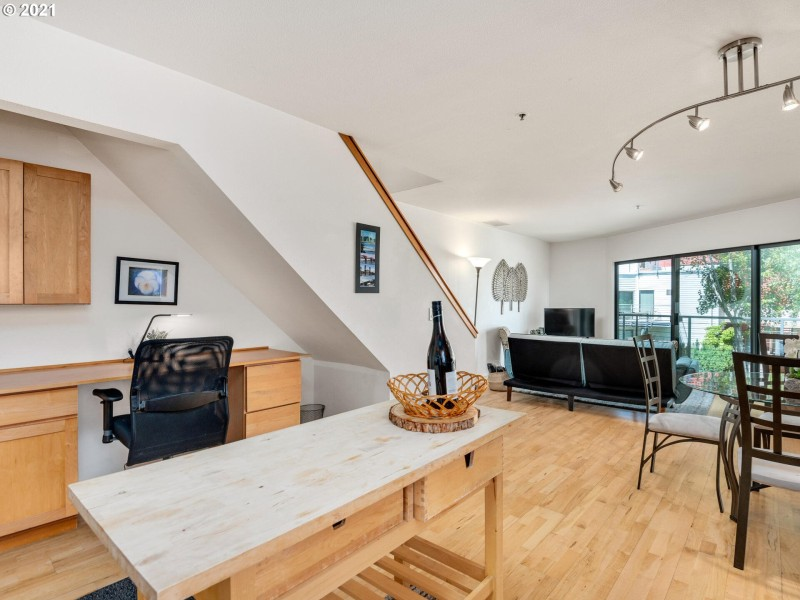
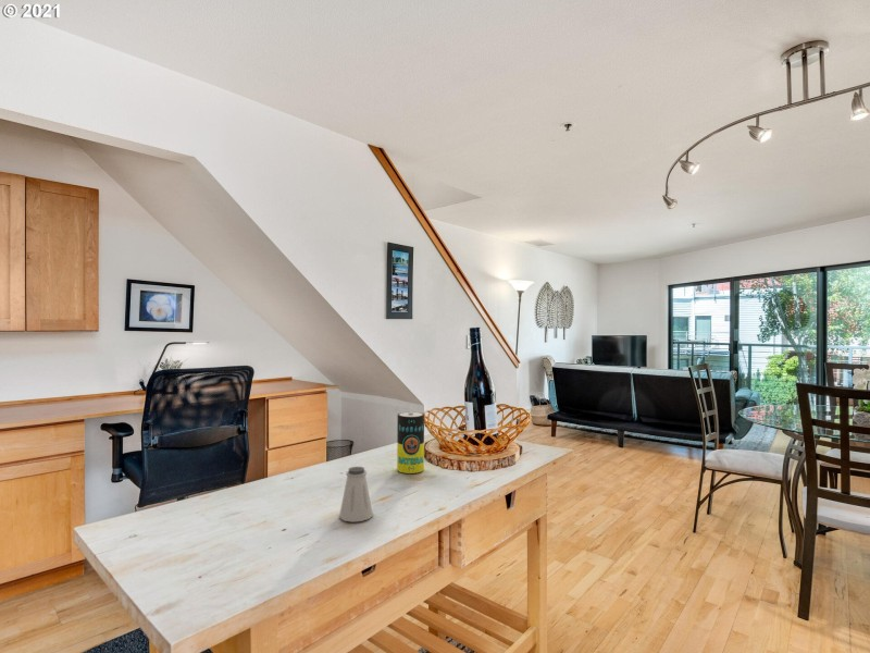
+ candle [396,411,425,475]
+ saltshaker [338,466,374,523]
